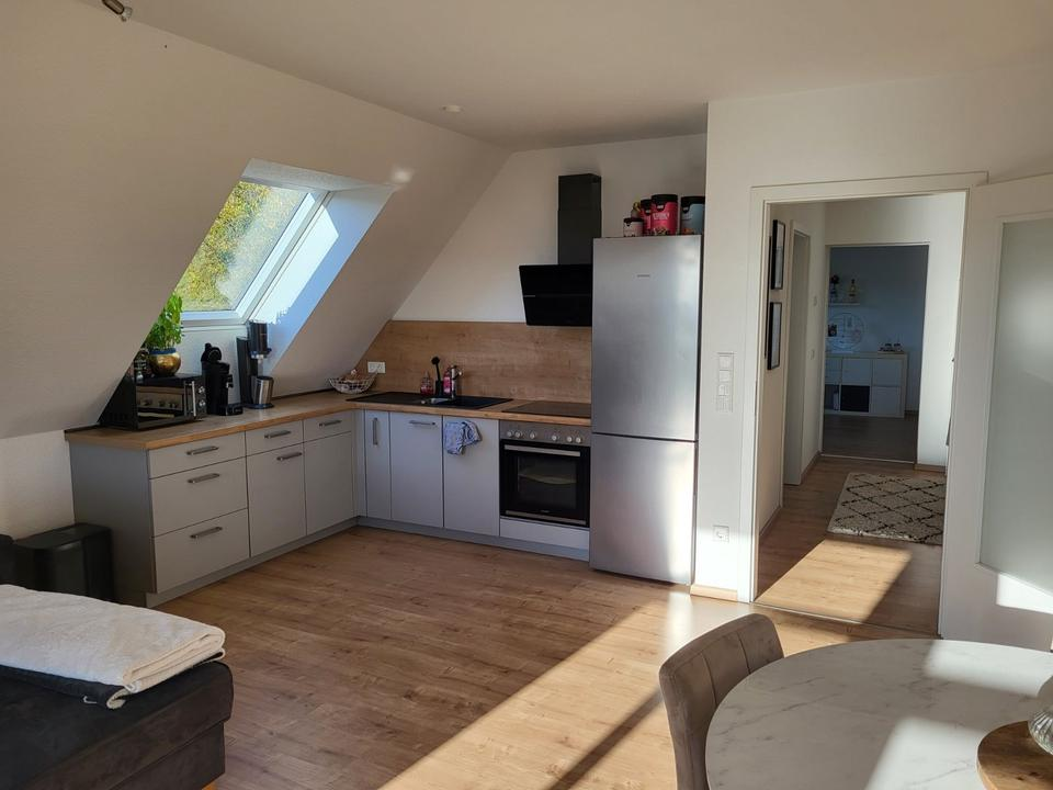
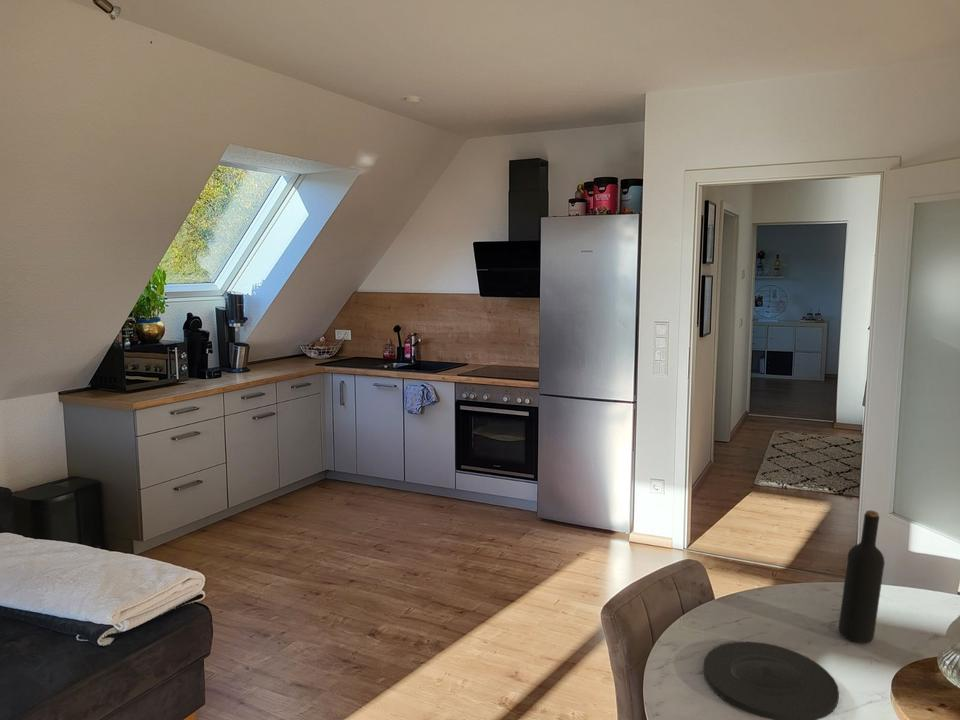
+ wine bottle [838,509,886,644]
+ plate [702,641,840,720]
